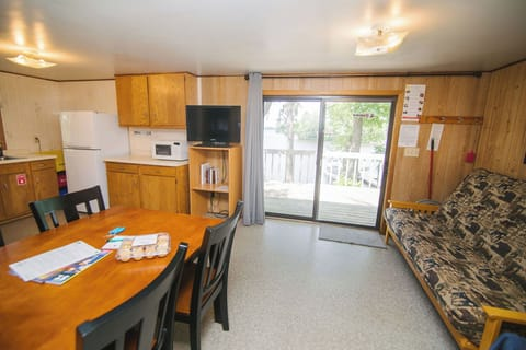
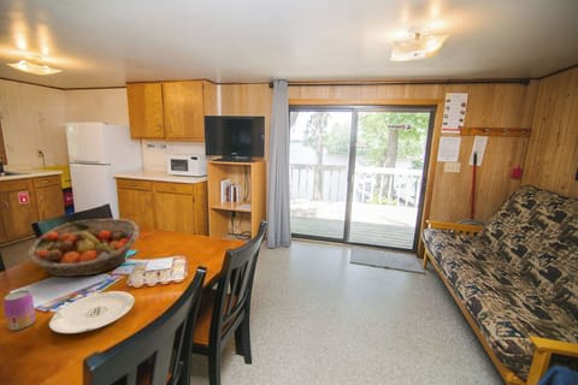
+ fruit basket [28,218,140,278]
+ beer can [2,289,36,331]
+ plate [48,290,135,334]
